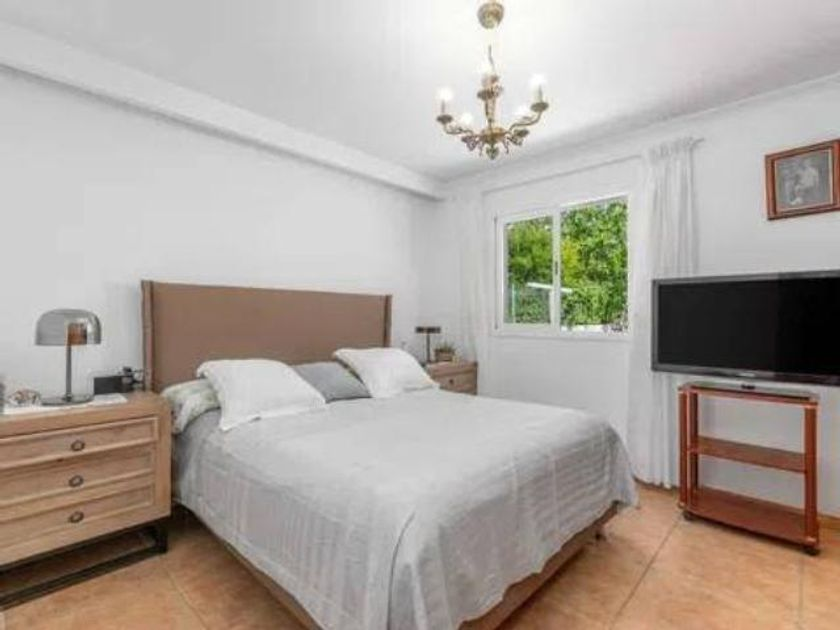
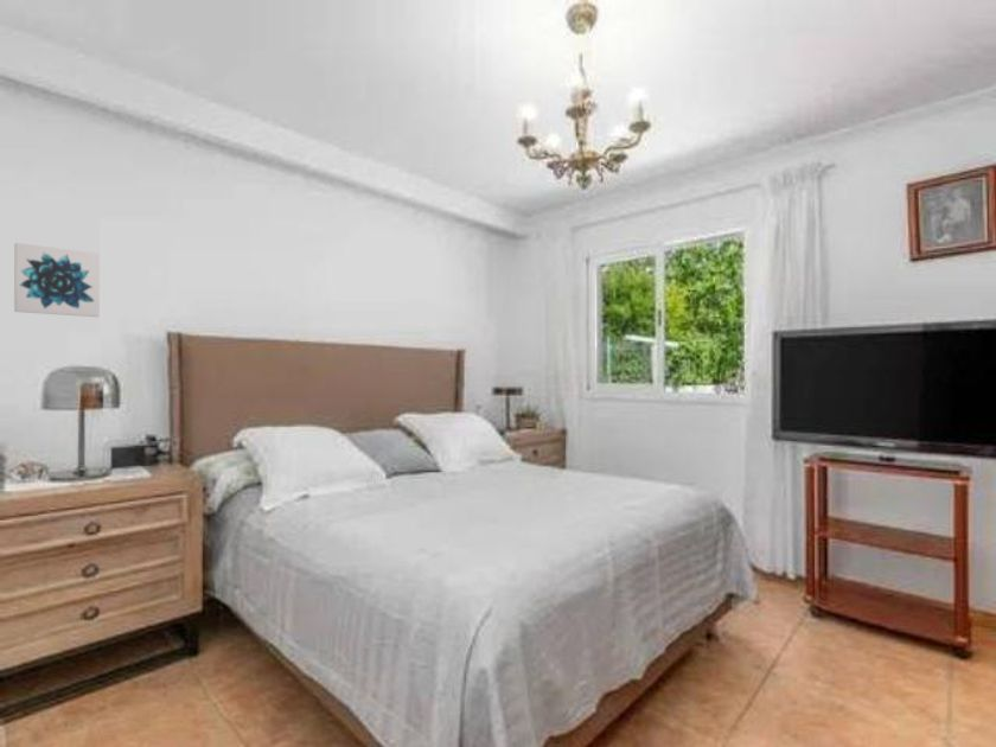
+ wall art [13,242,101,318]
